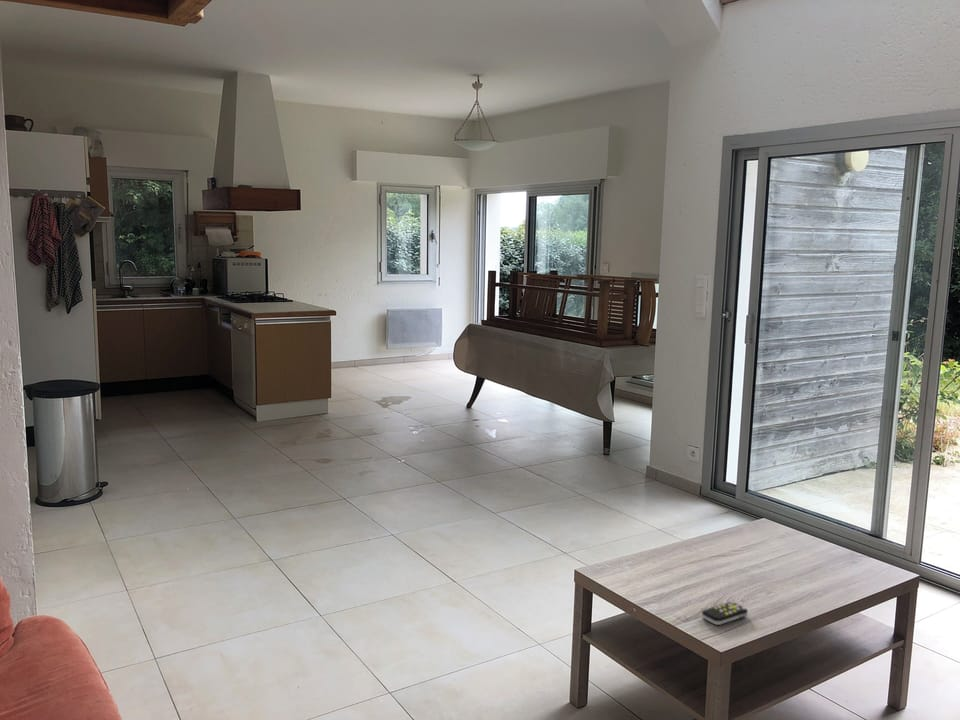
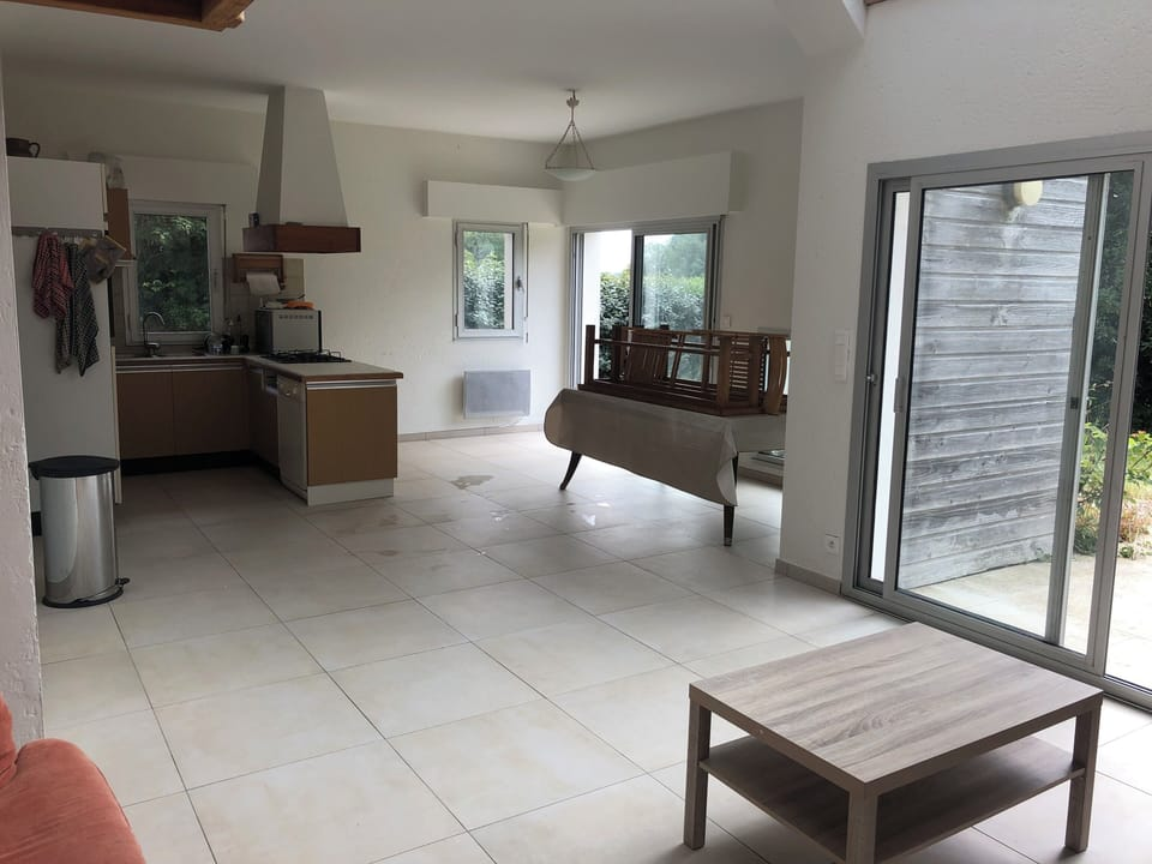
- remote control [701,601,749,626]
